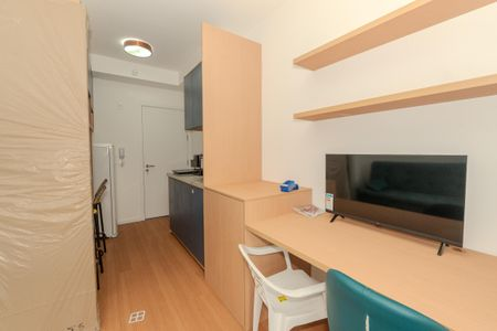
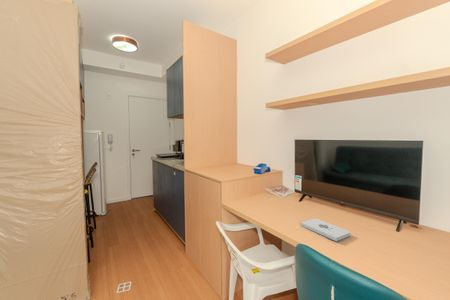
+ notepad [299,218,351,242]
